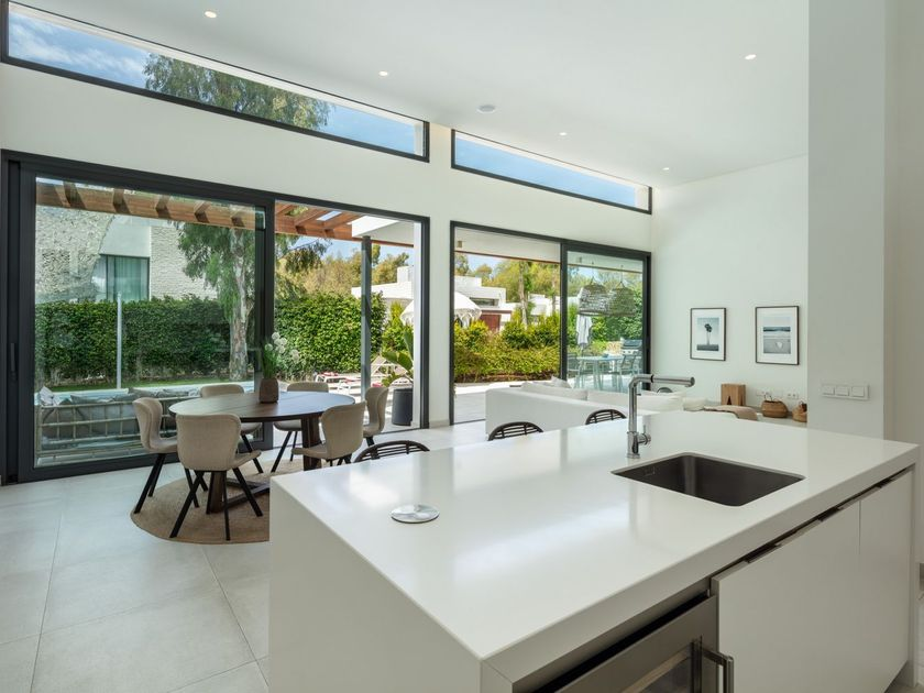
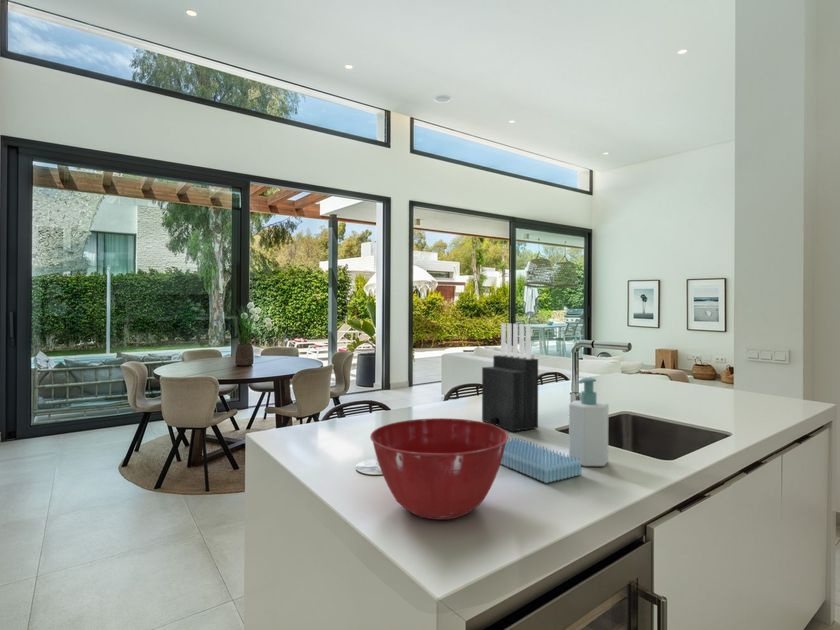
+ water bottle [500,436,582,484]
+ soap bottle [568,377,609,467]
+ knife block [481,322,539,433]
+ mixing bowl [369,417,509,521]
